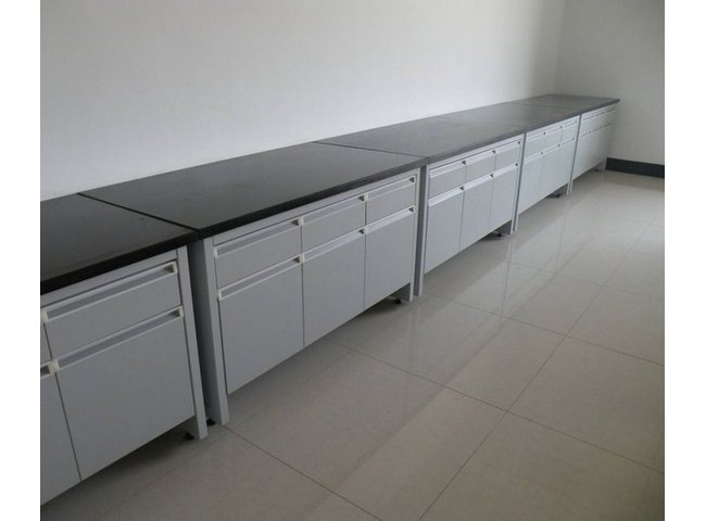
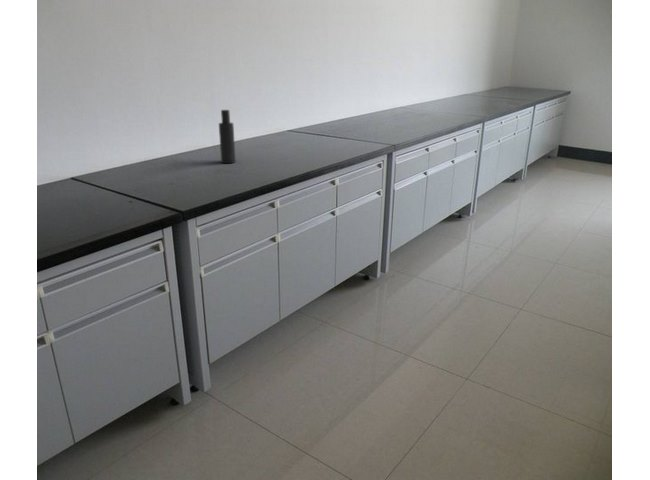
+ atomizer [218,109,237,164]
